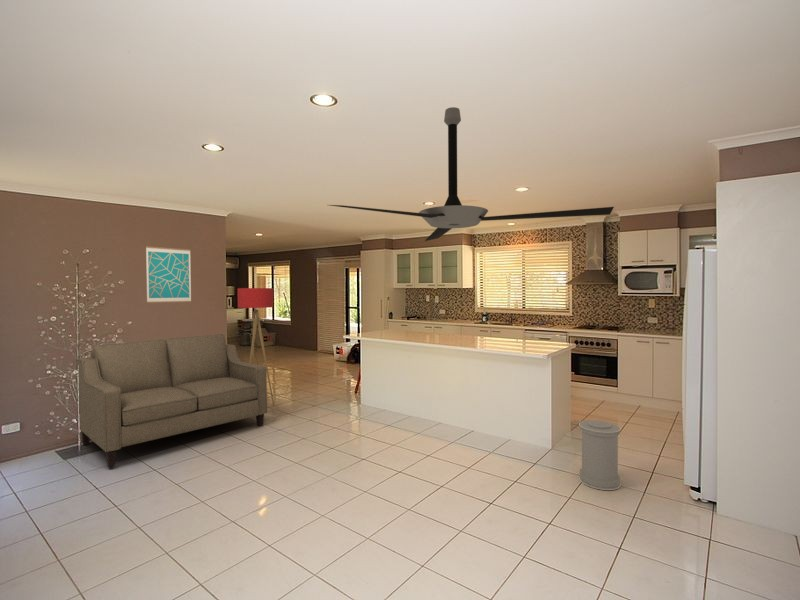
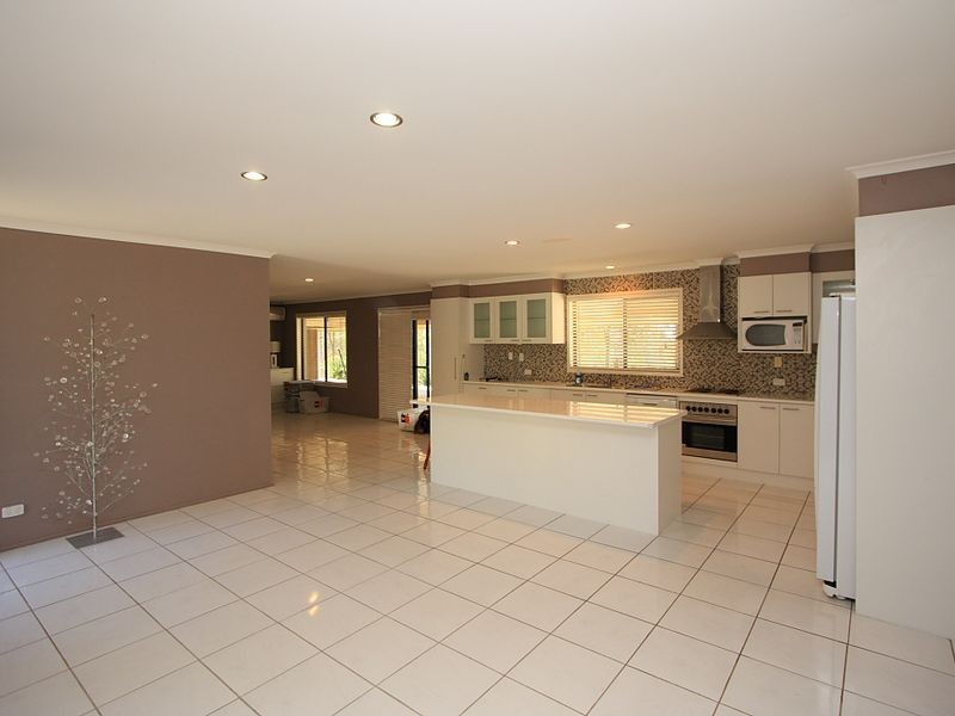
- sofa [75,333,268,469]
- ceiling fan [328,106,615,242]
- wall art [145,245,192,304]
- trash can [578,419,622,491]
- floor lamp [237,287,275,407]
